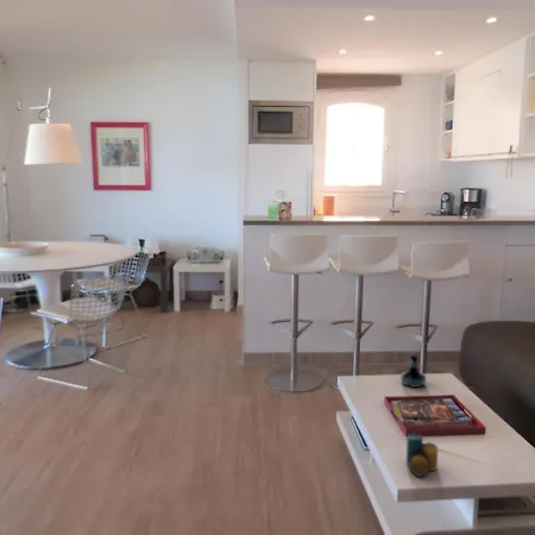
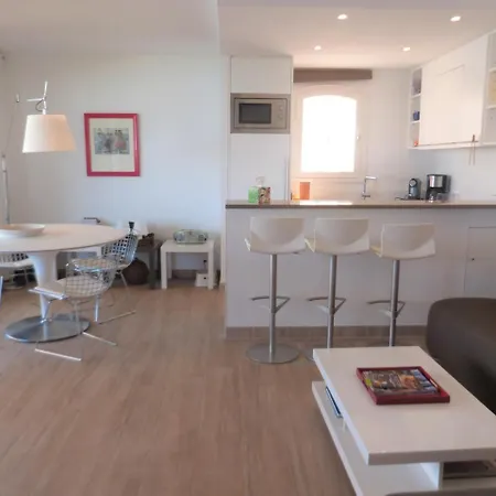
- candle [405,432,439,478]
- tequila bottle [399,353,427,389]
